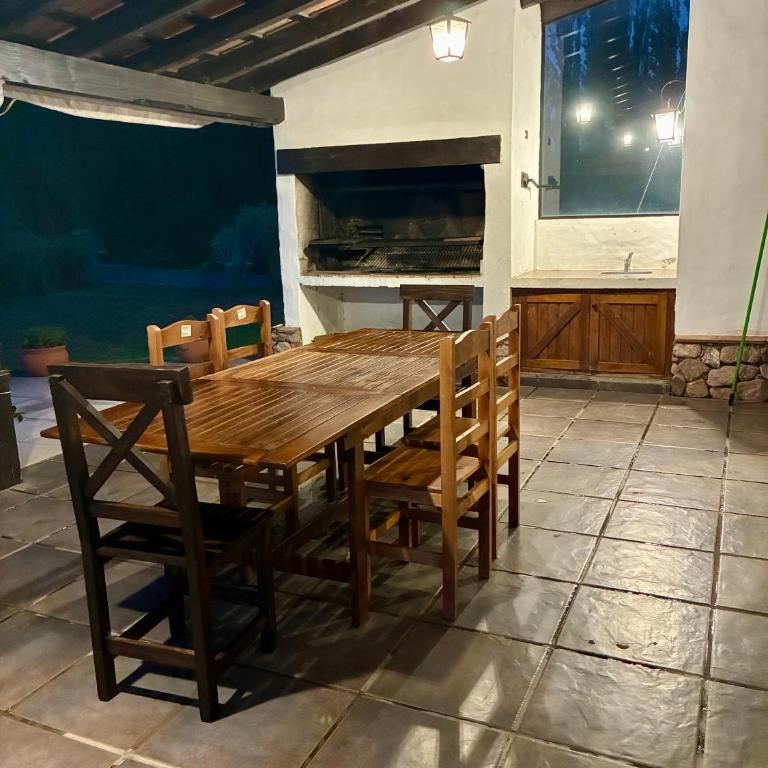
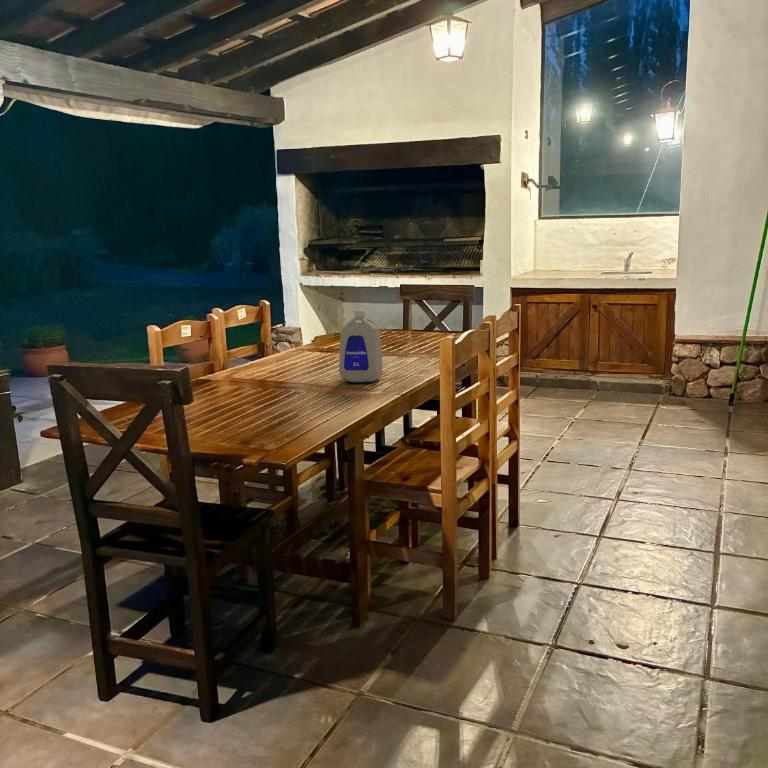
+ bottle [338,309,383,383]
